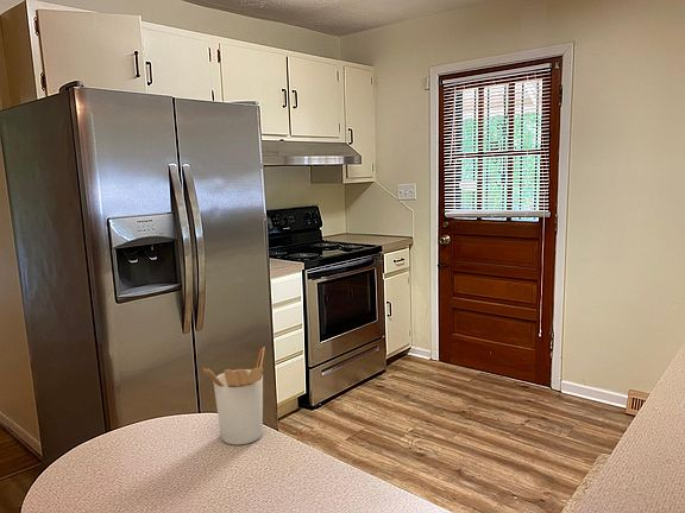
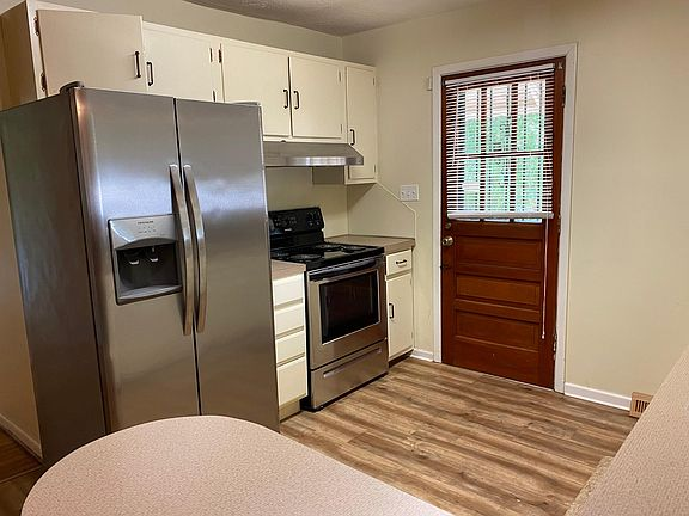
- utensil holder [202,346,266,446]
